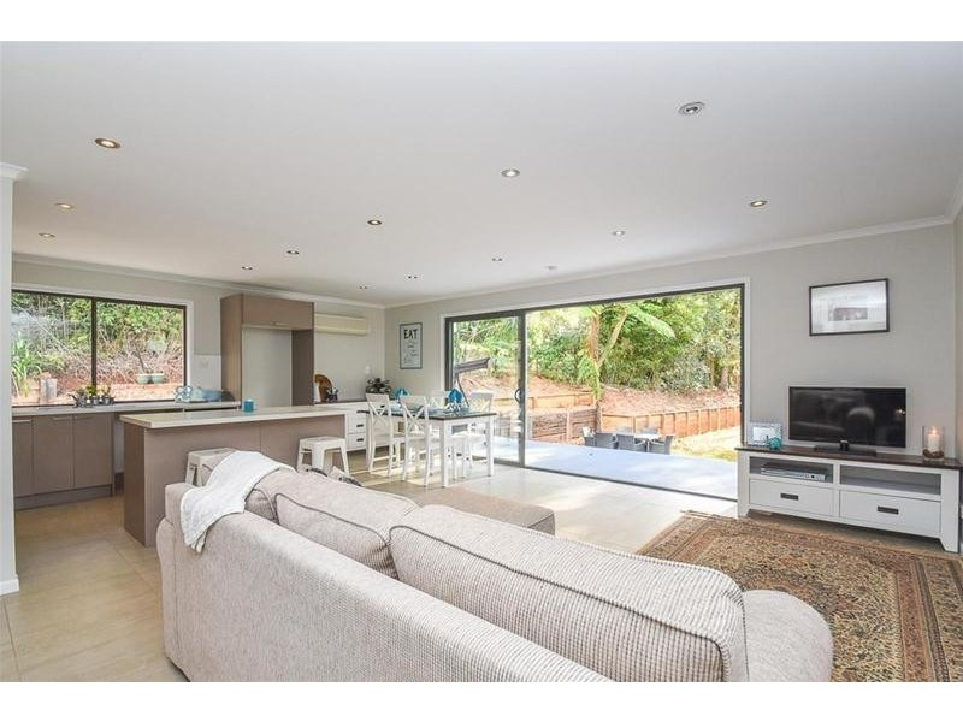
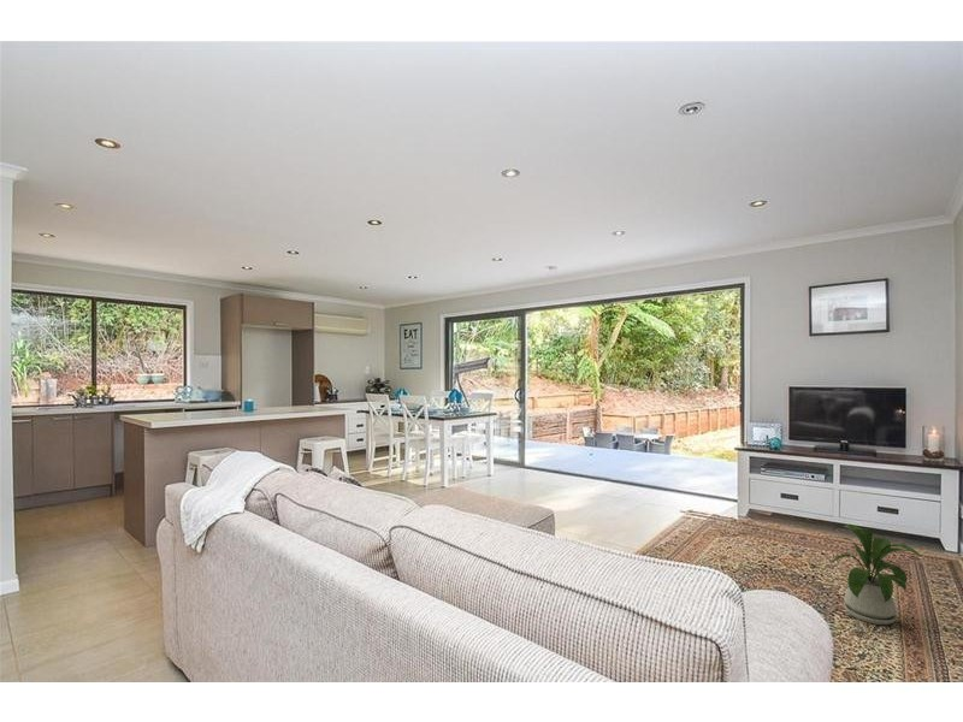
+ house plant [831,523,923,626]
